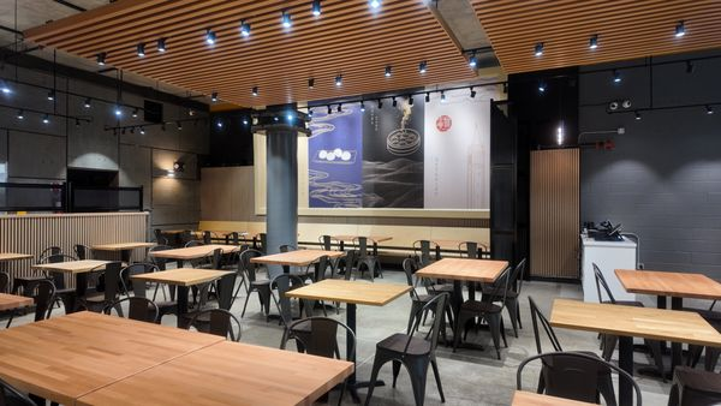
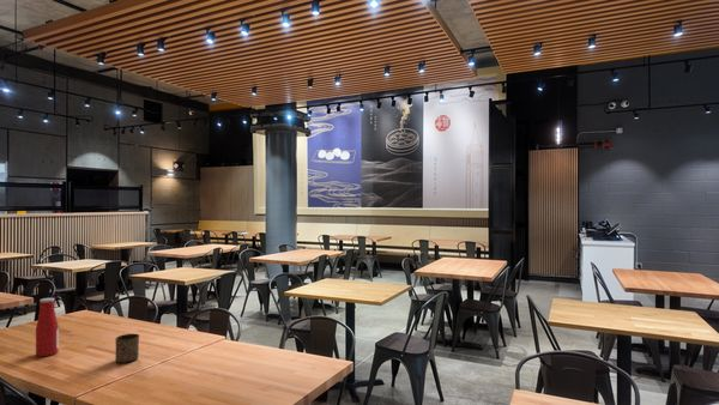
+ bottle [35,297,60,358]
+ cup [114,333,140,364]
